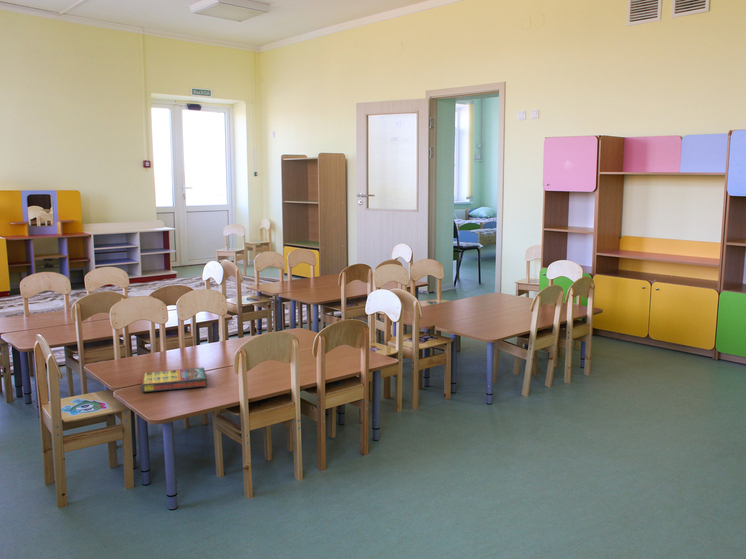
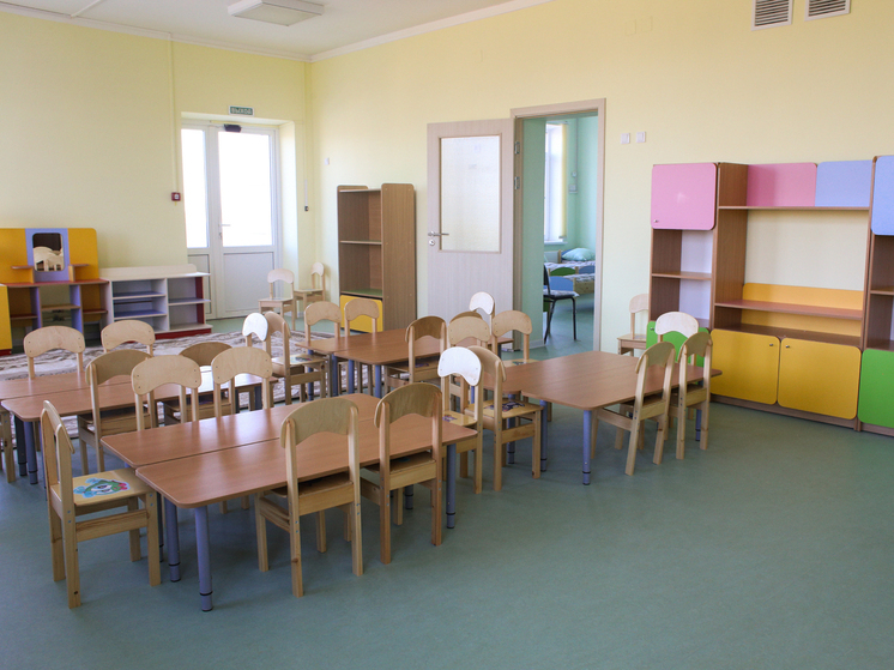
- game compilation box [140,366,208,393]
